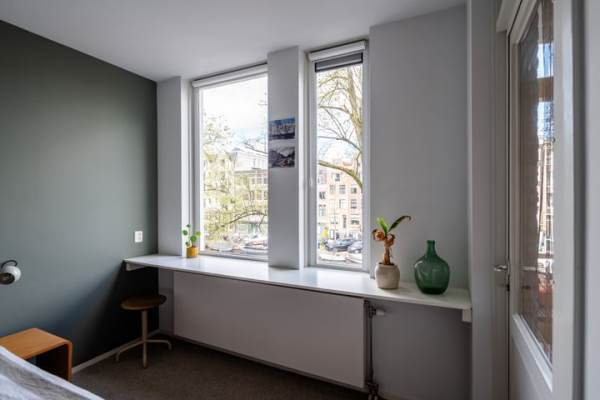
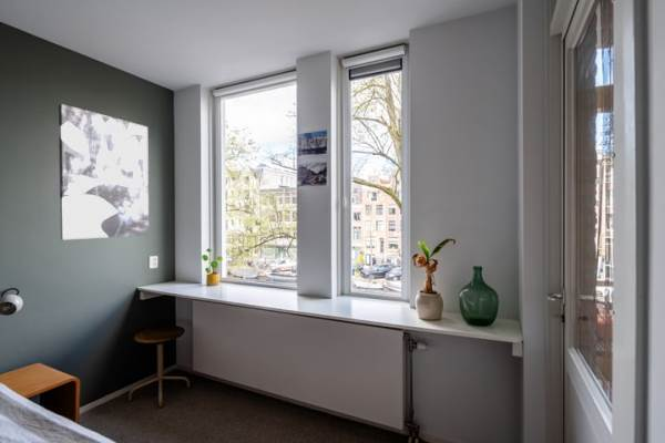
+ wall art [58,103,150,240]
